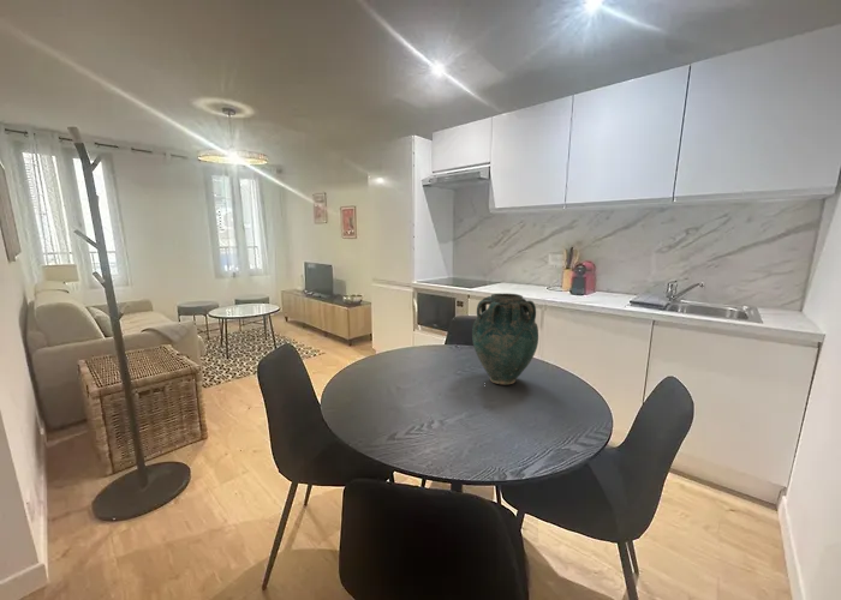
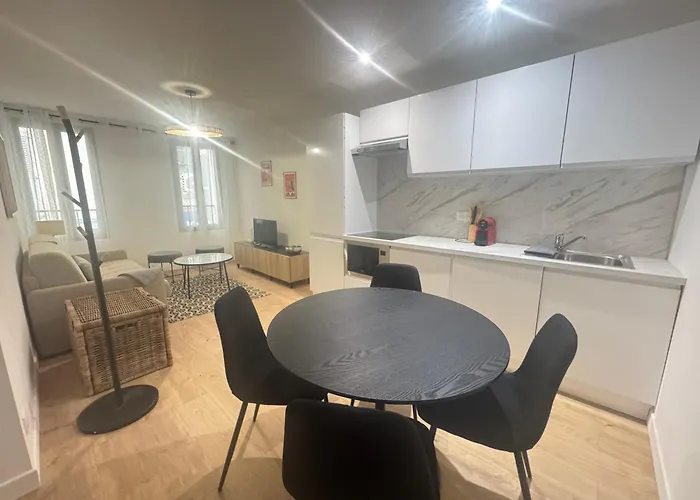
- vase [471,292,539,386]
